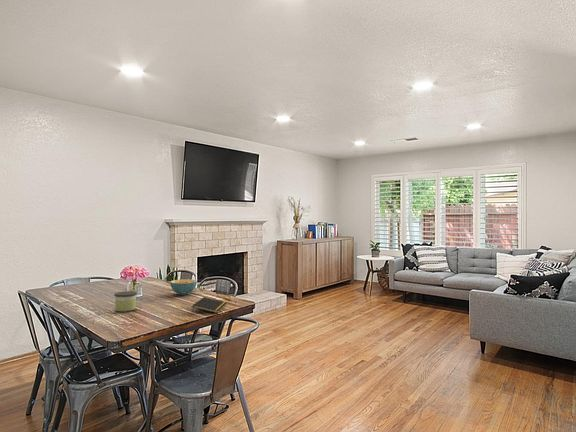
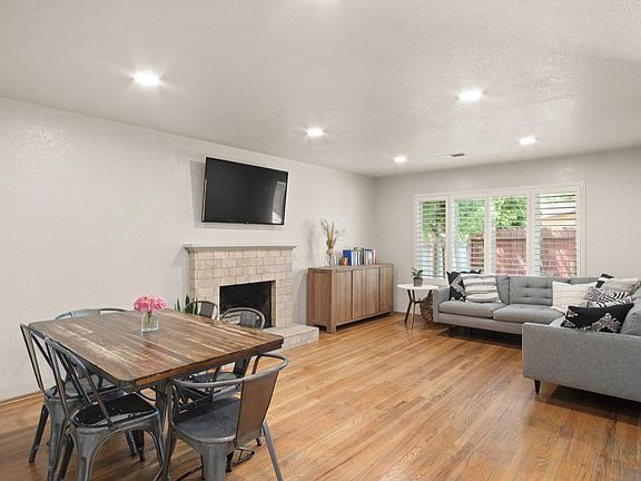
- candle [114,290,138,313]
- notepad [191,296,228,314]
- cereal bowl [169,278,198,296]
